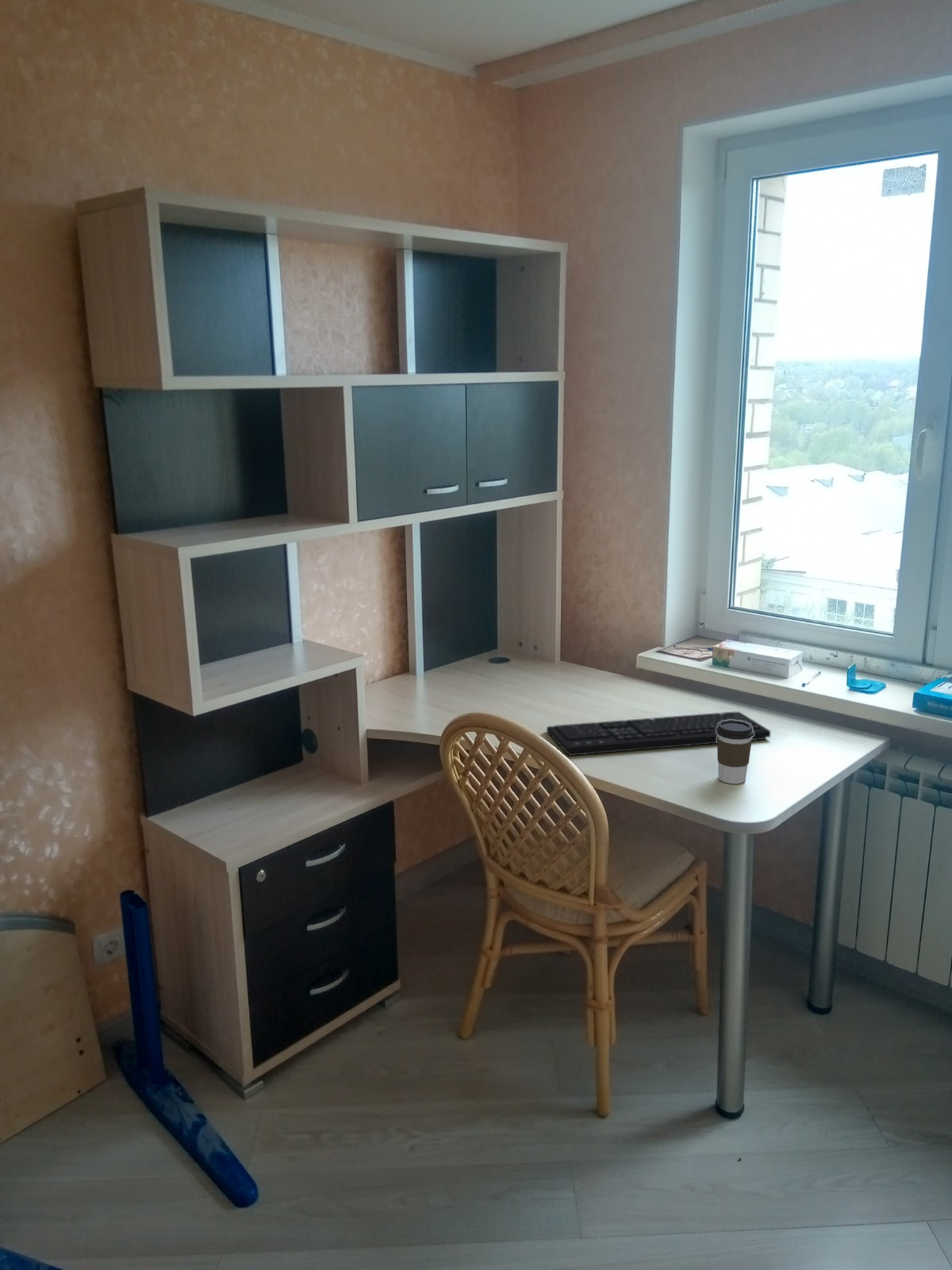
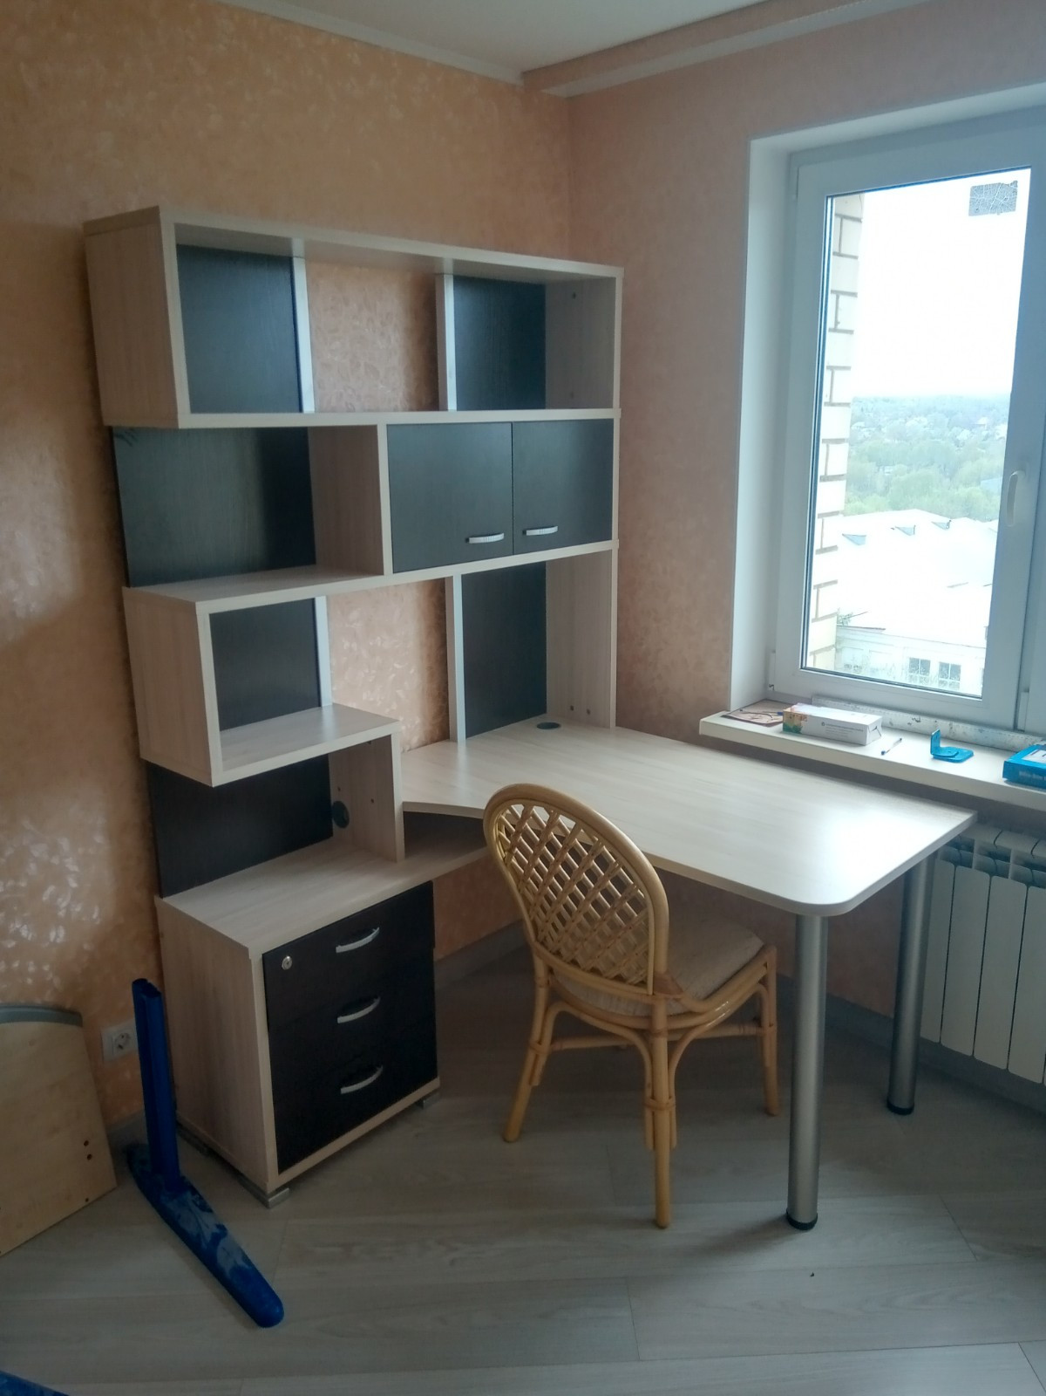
- keyboard [546,711,771,756]
- coffee cup [716,720,754,785]
